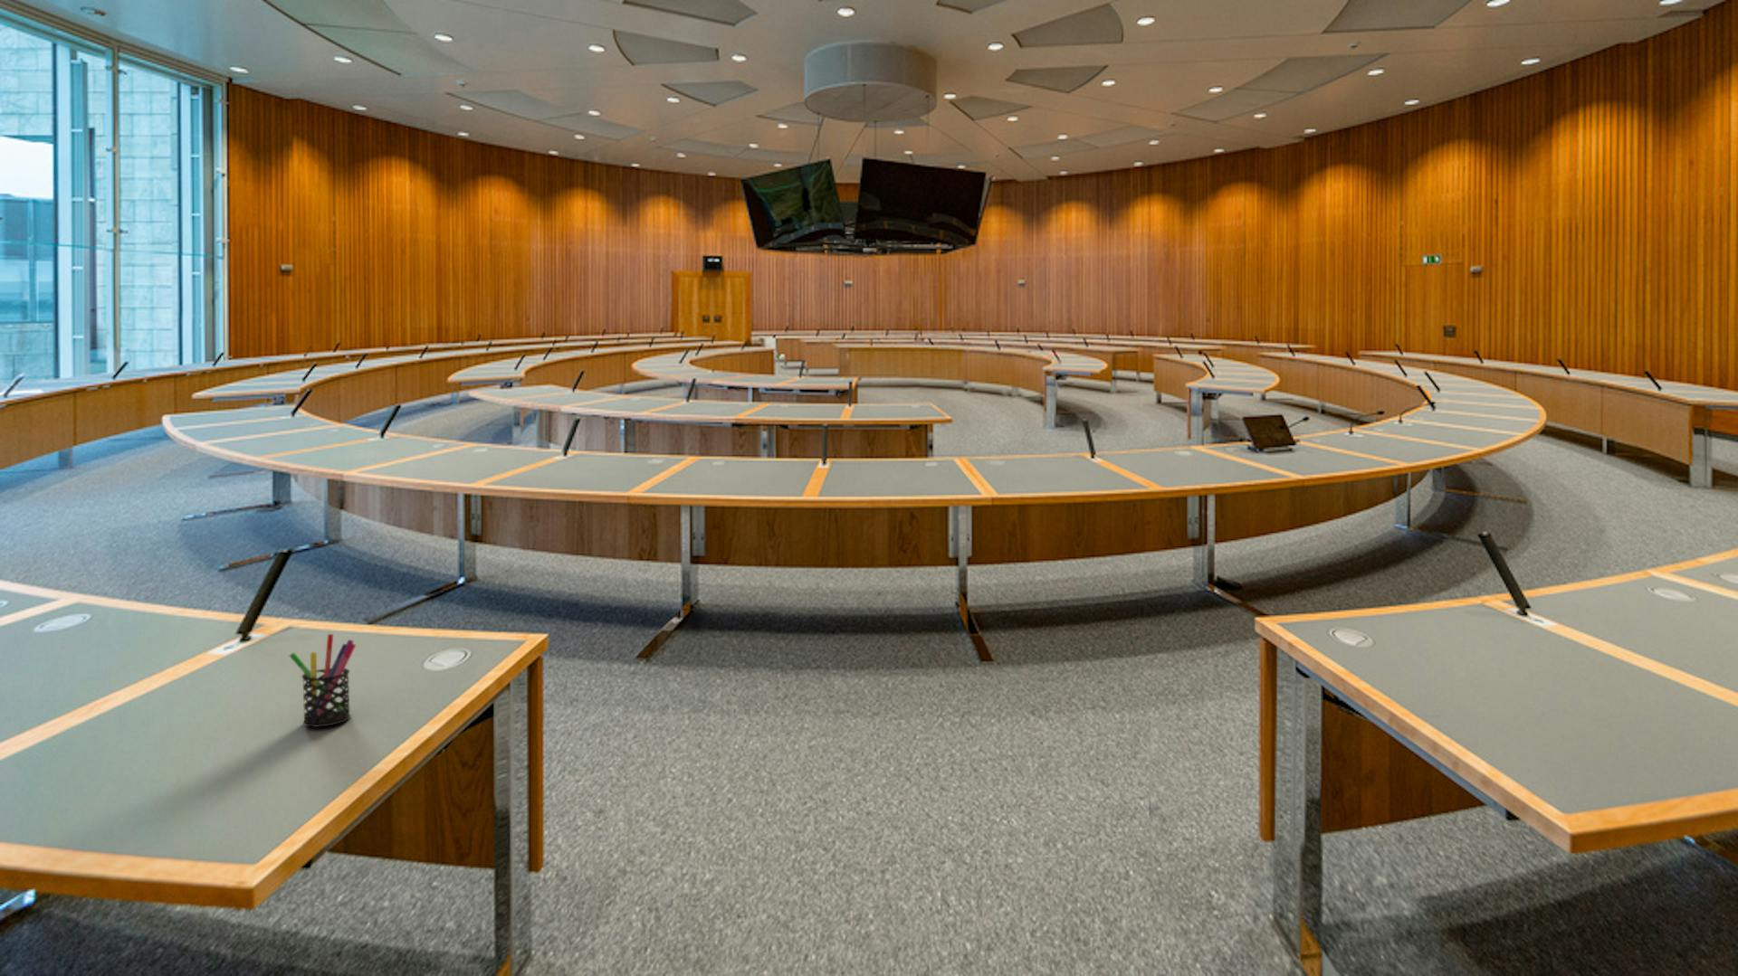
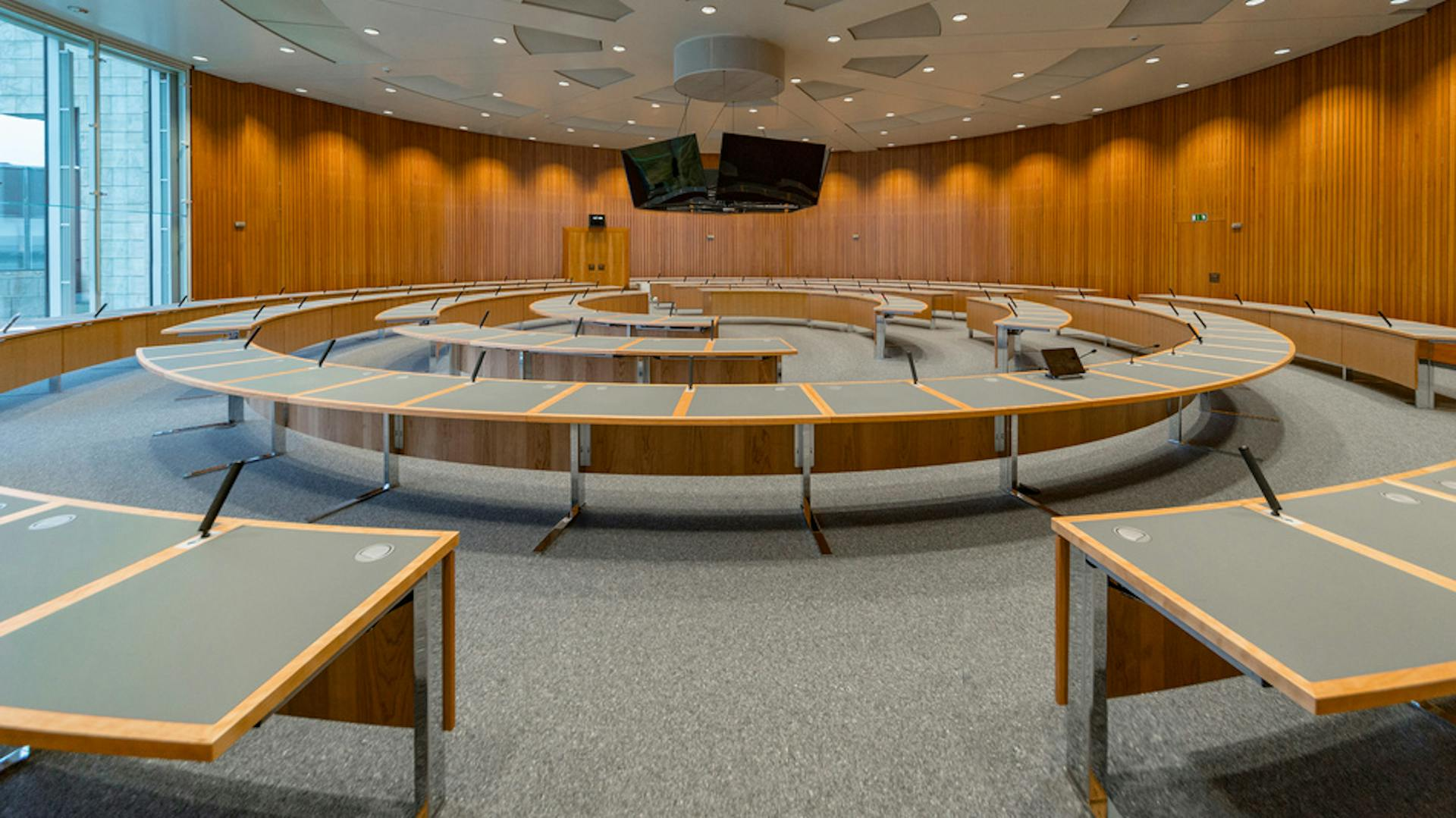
- pen holder [289,634,357,728]
